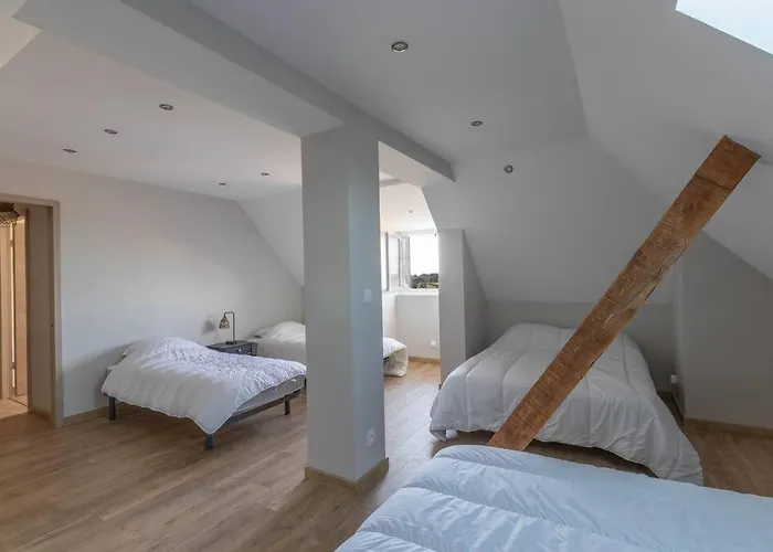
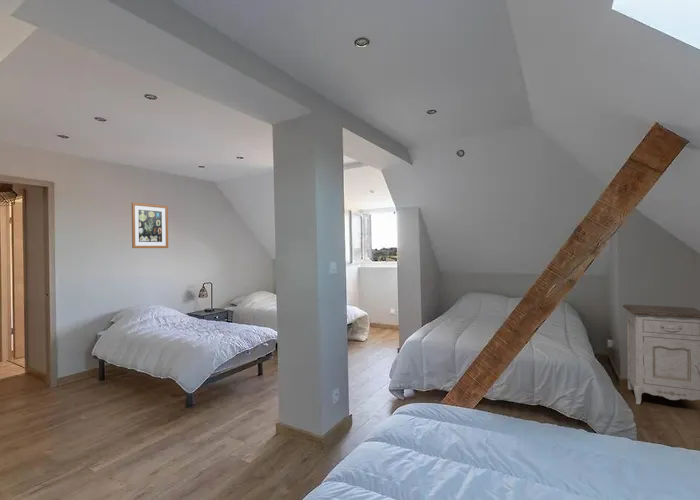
+ wall art [131,201,169,249]
+ nightstand [622,304,700,406]
